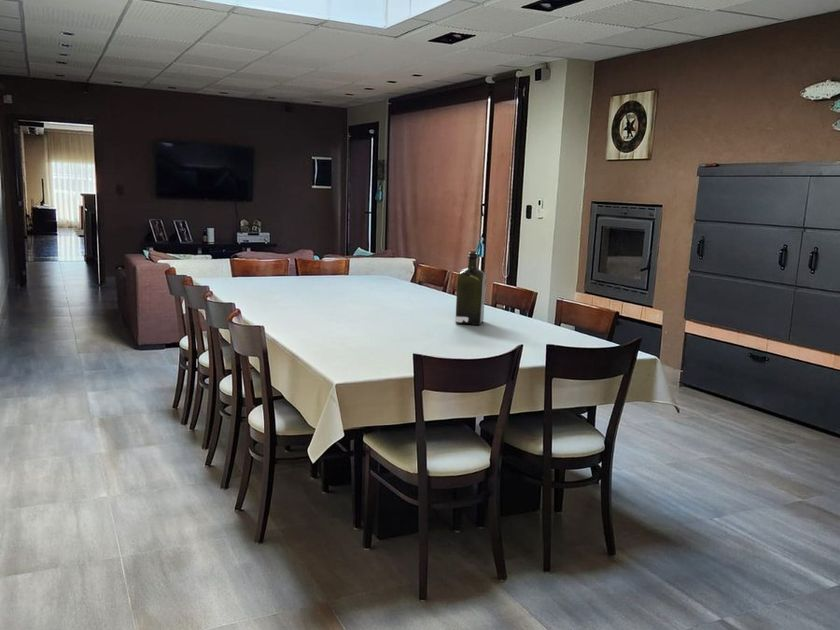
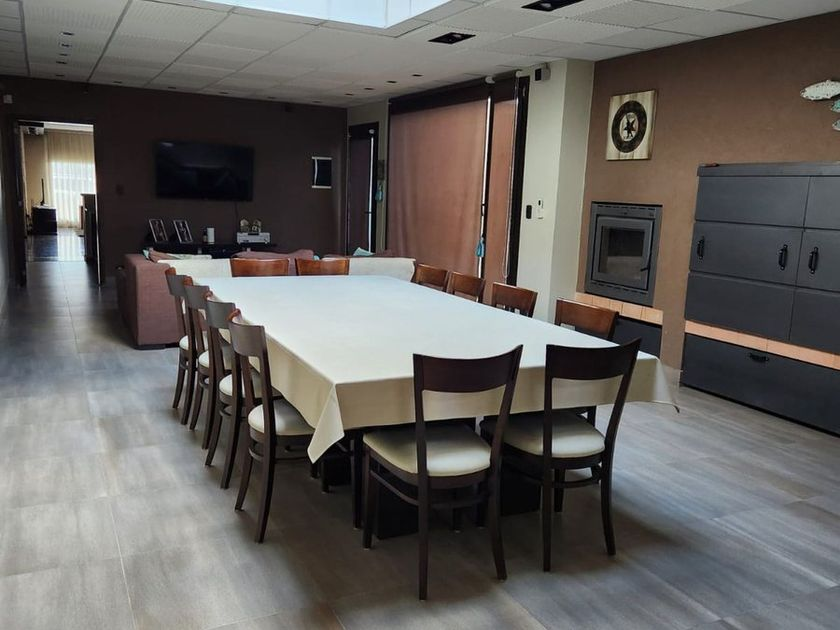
- liquor [454,249,487,326]
